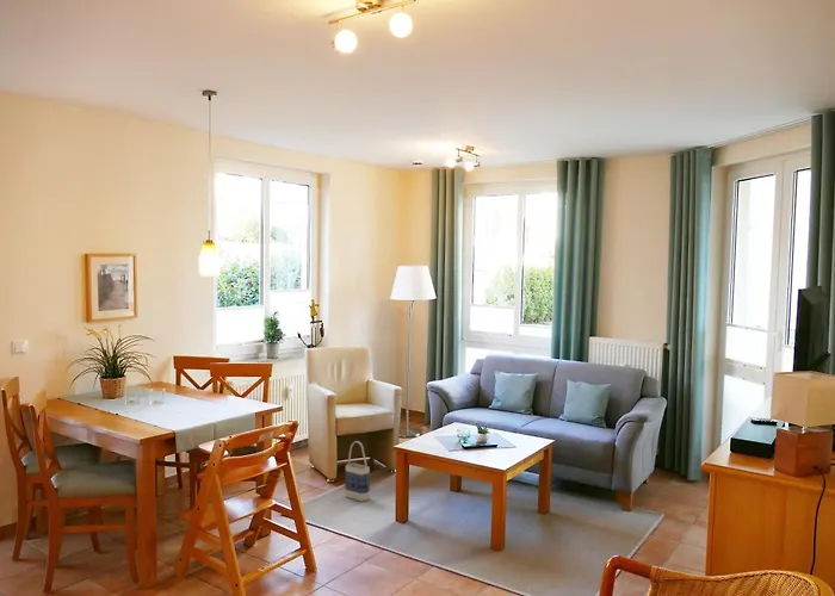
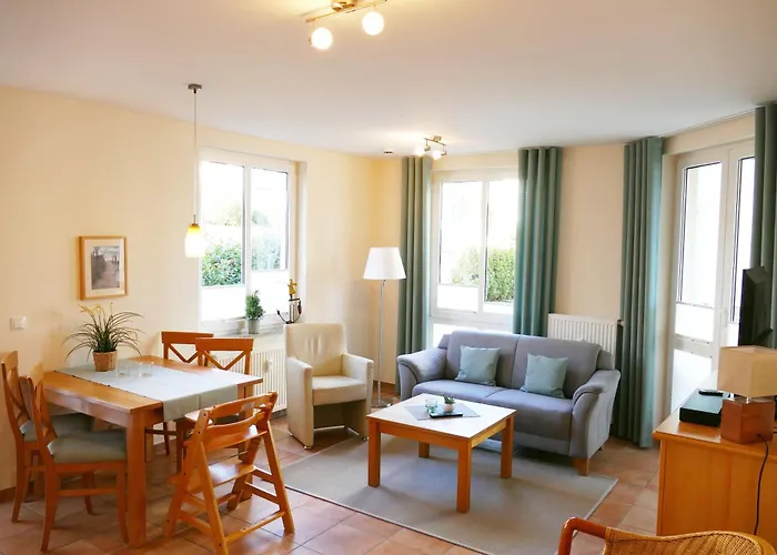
- bag [345,440,371,502]
